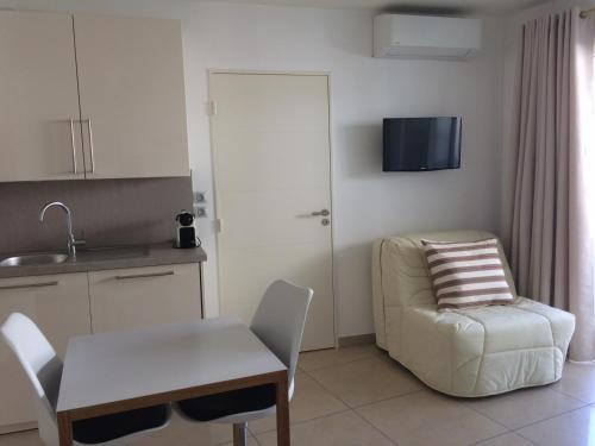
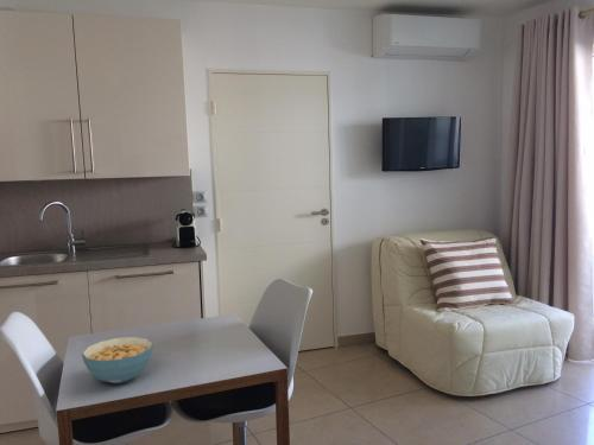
+ cereal bowl [81,336,154,384]
